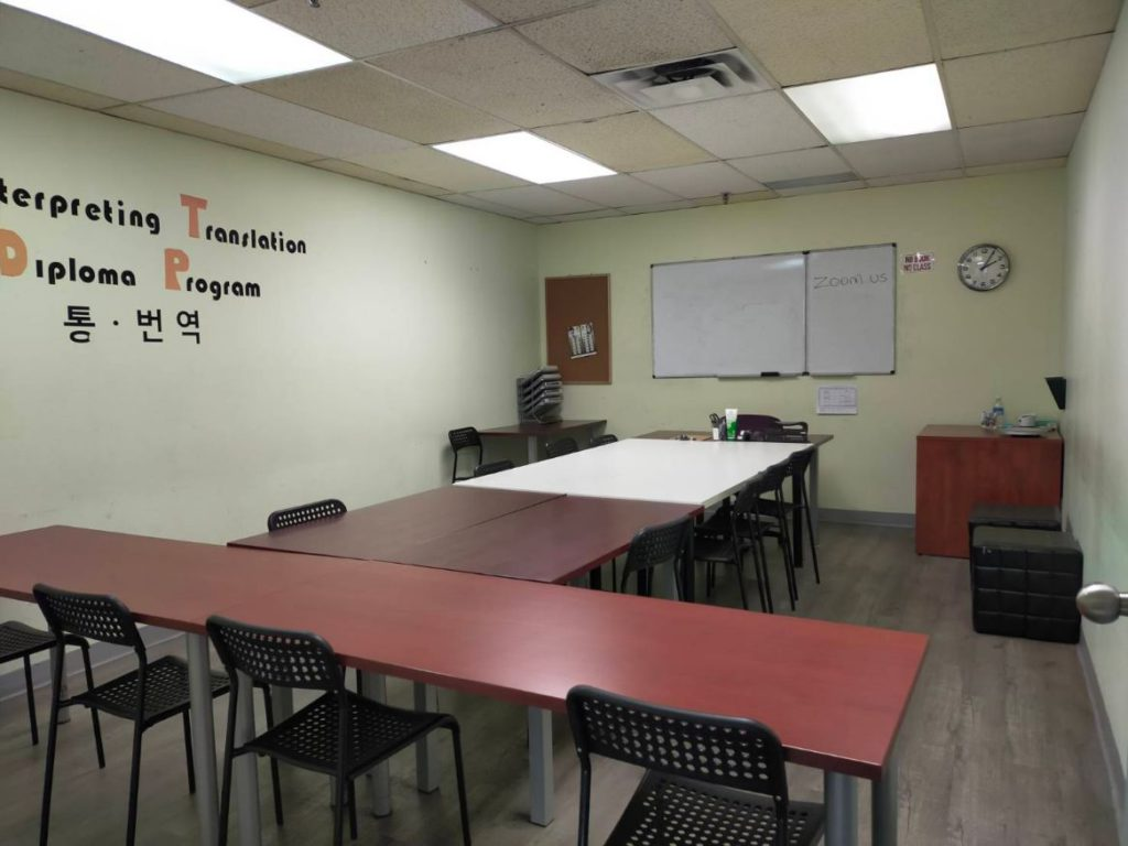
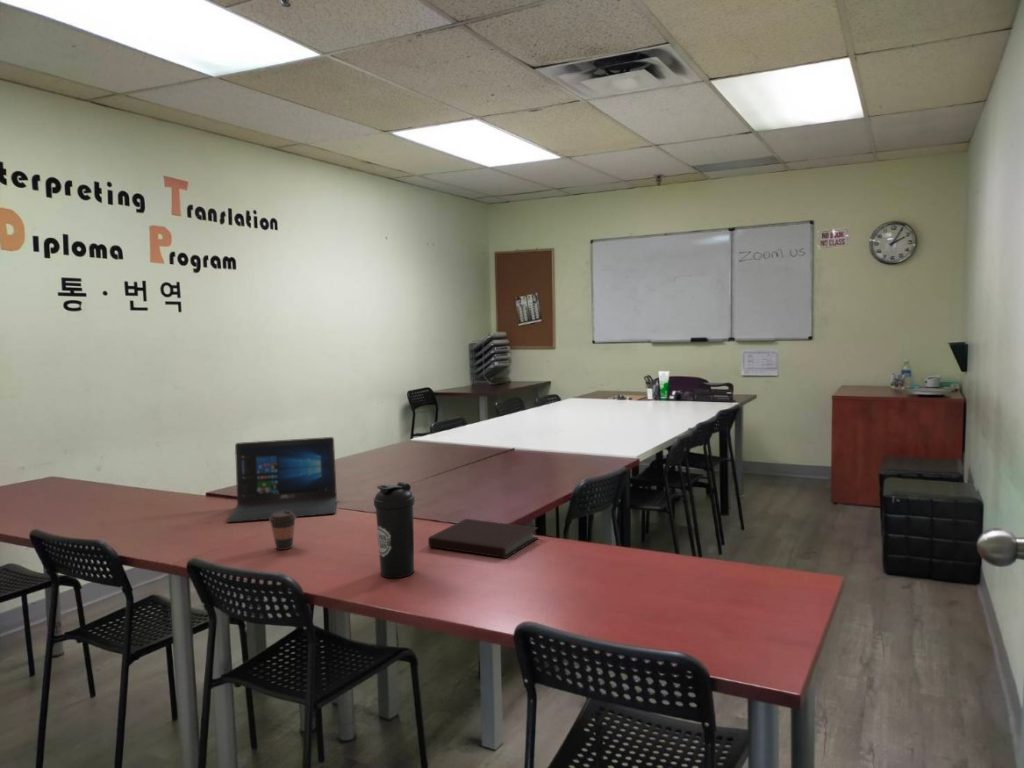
+ coffee cup [268,511,298,551]
+ notebook [427,518,540,559]
+ water bottle [373,481,416,579]
+ laptop [226,436,338,523]
